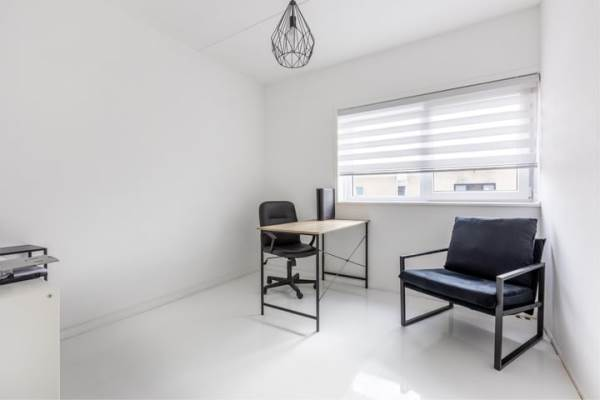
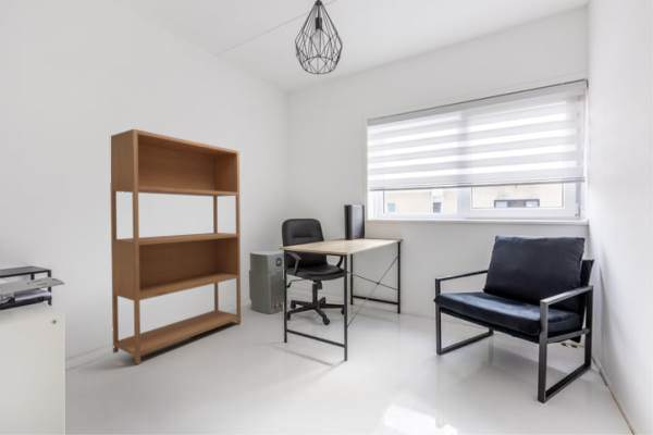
+ air purifier [248,249,289,315]
+ bookshelf [110,128,242,365]
